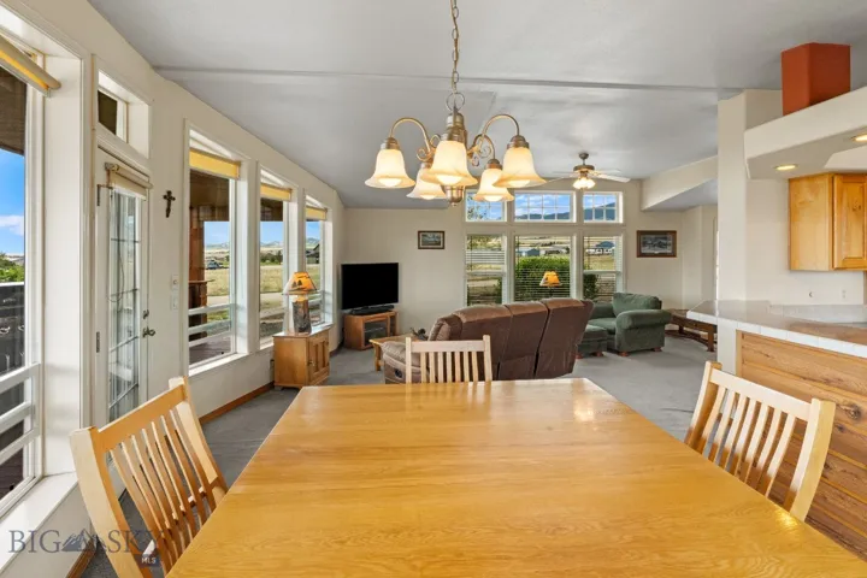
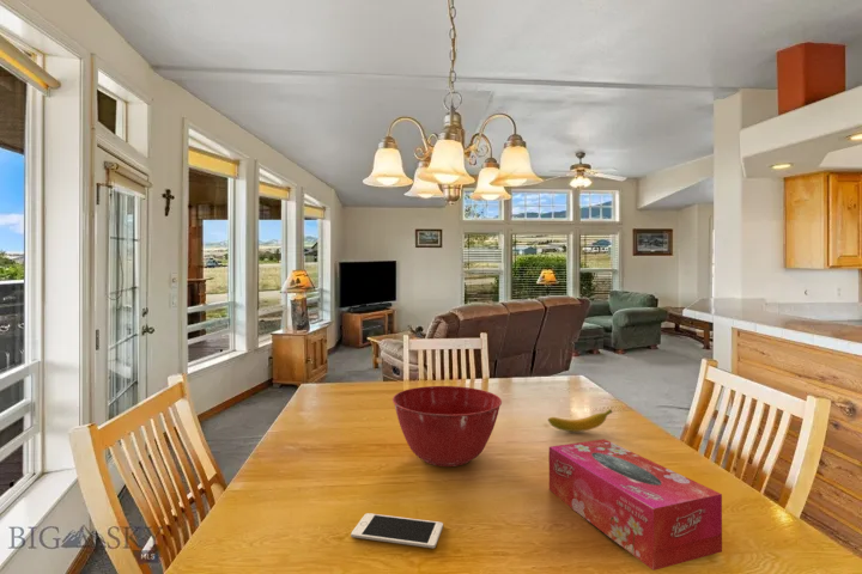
+ cell phone [350,512,444,549]
+ tissue box [548,438,723,572]
+ mixing bowl [391,385,503,468]
+ banana [547,408,614,433]
